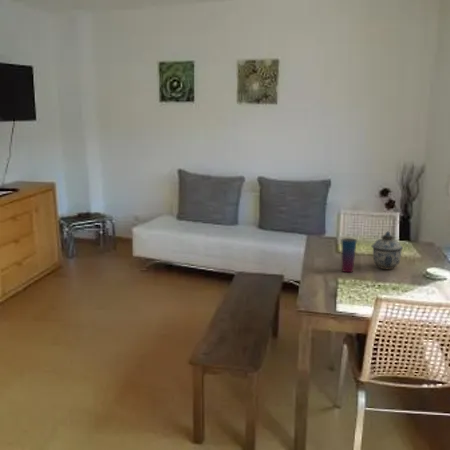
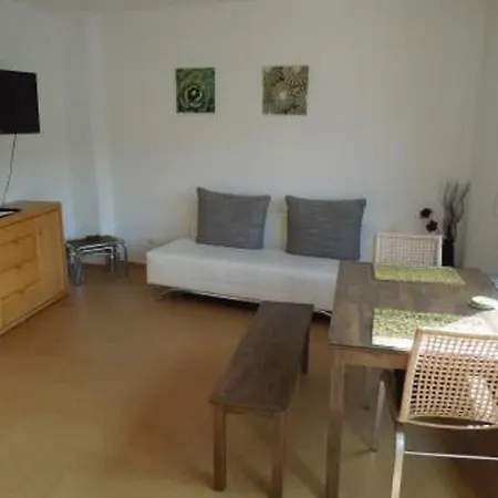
- lidded jar [370,230,404,270]
- cup [340,237,358,273]
